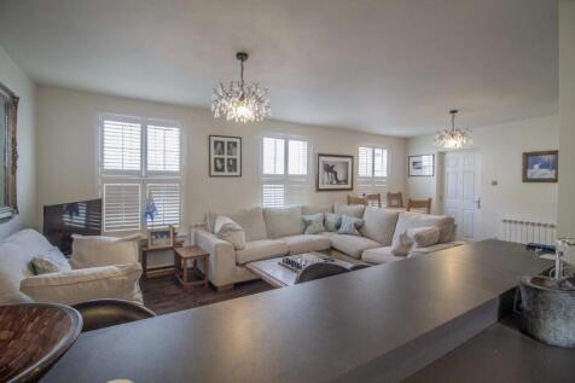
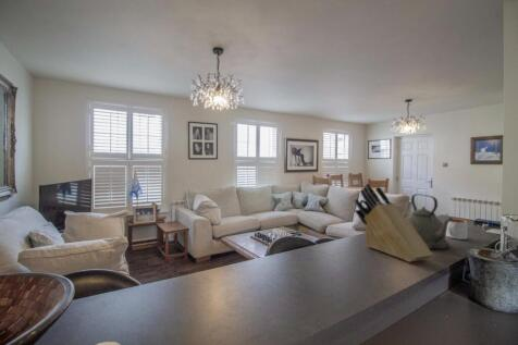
+ kettle [406,194,453,250]
+ mug [445,218,469,241]
+ knife block [354,183,434,262]
